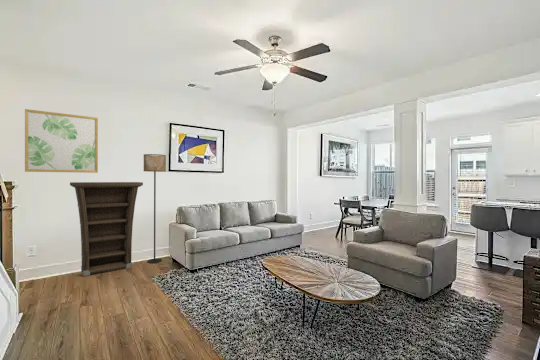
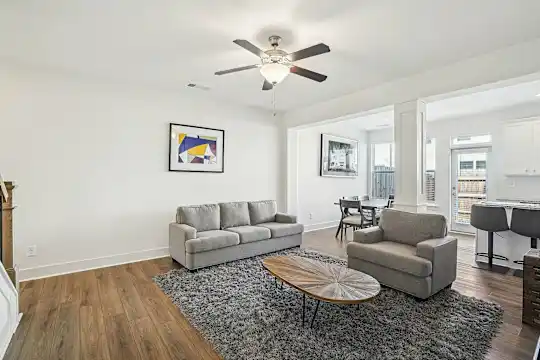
- cabinet [69,181,144,277]
- floor lamp [143,153,167,264]
- wall art [24,108,99,174]
